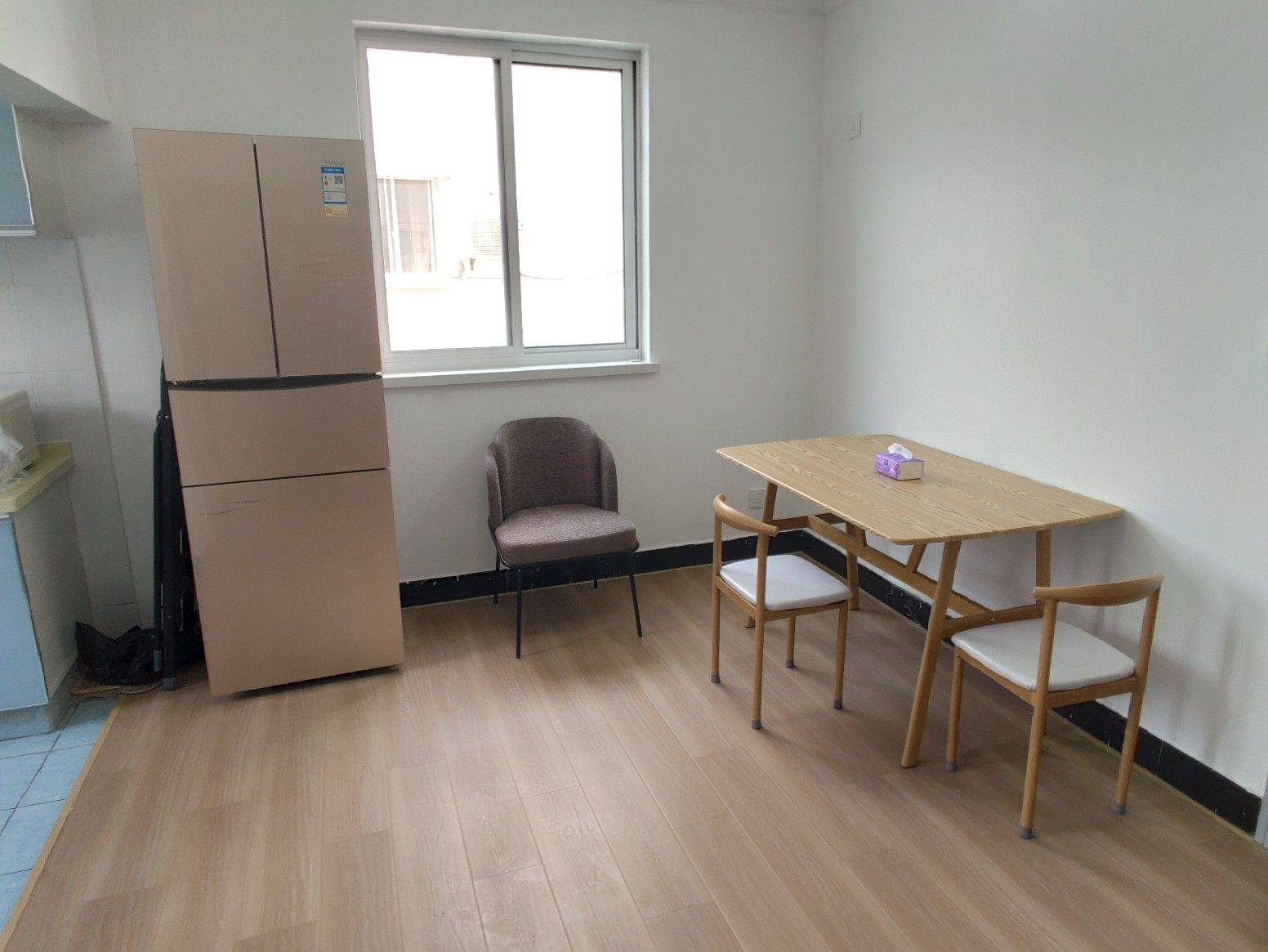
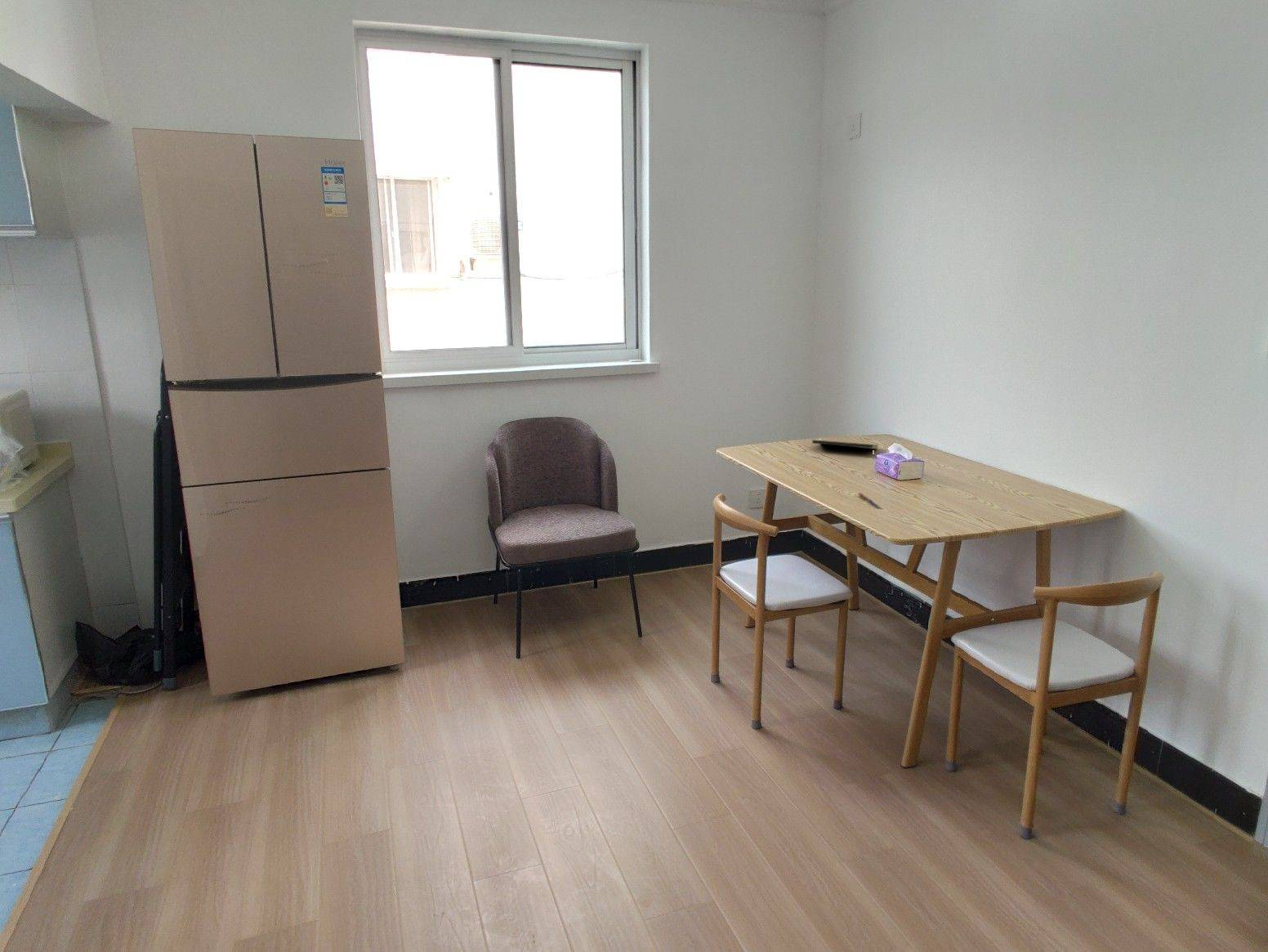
+ notepad [811,439,879,458]
+ pen [858,492,882,508]
